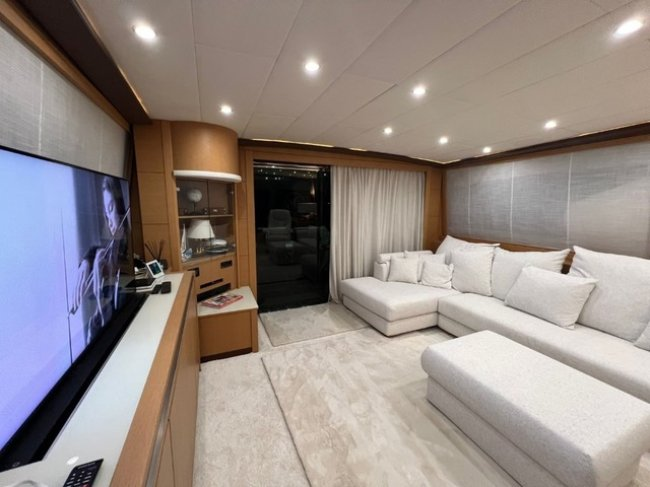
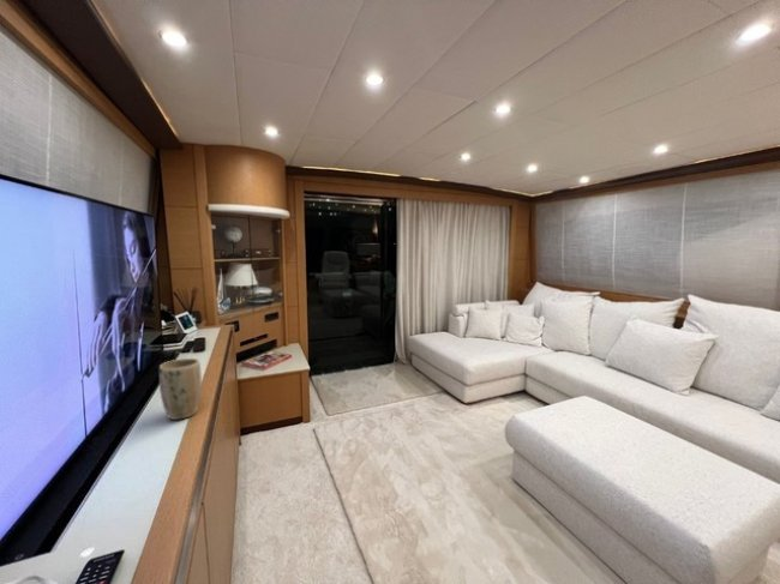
+ plant pot [158,357,203,421]
